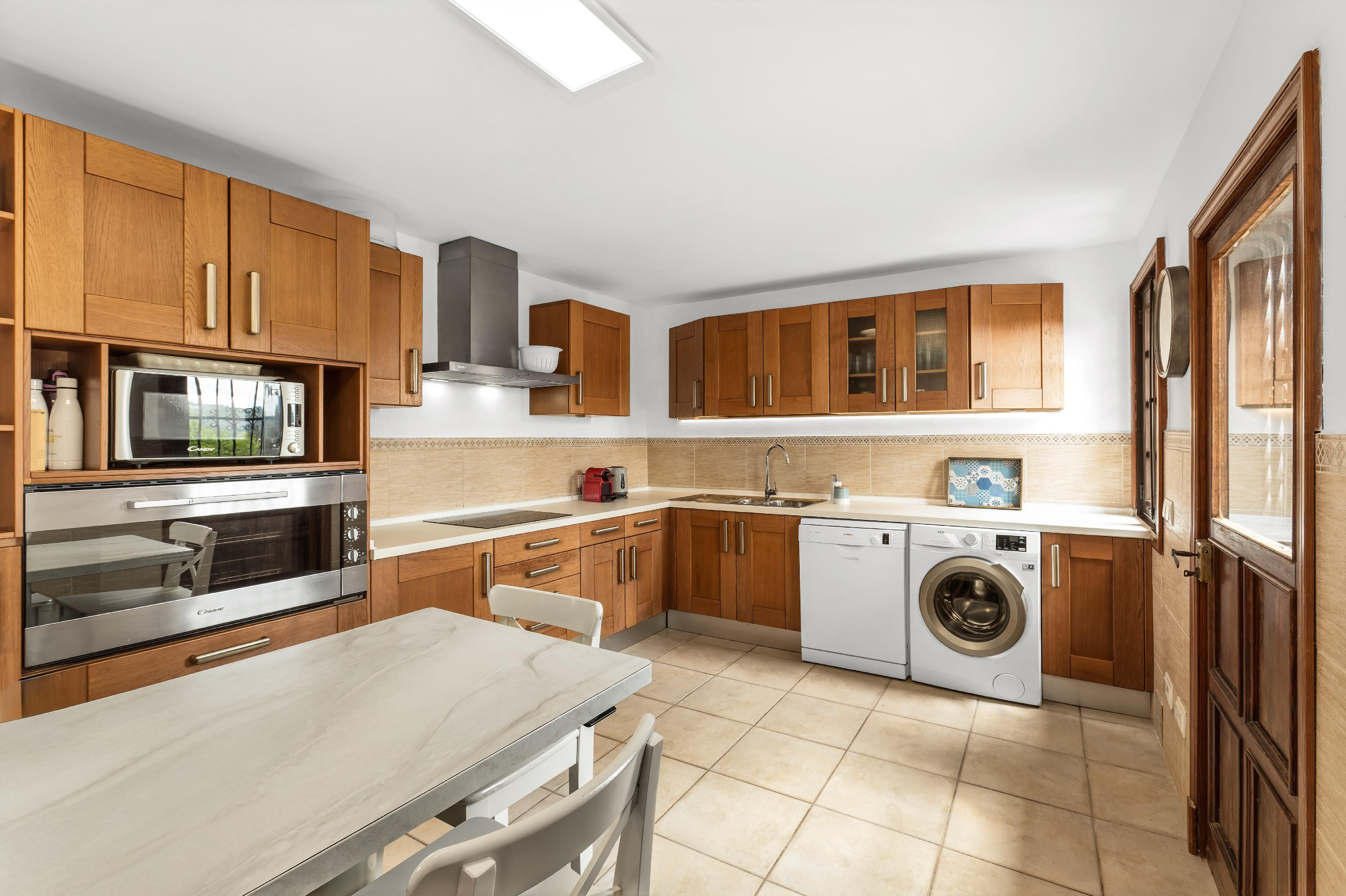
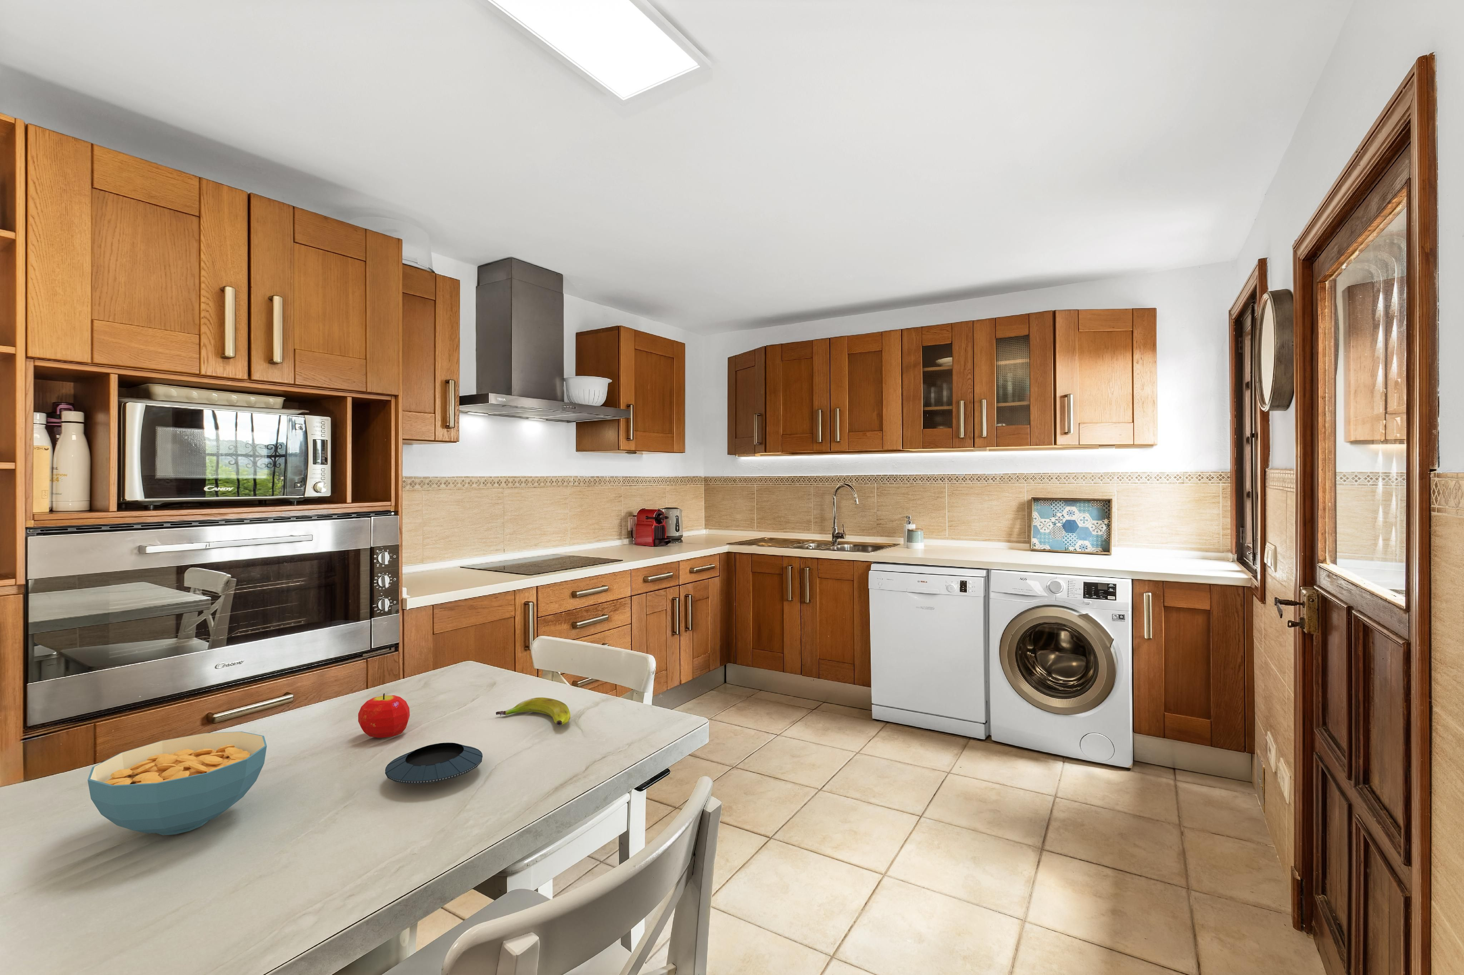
+ banana [496,696,571,726]
+ saucer [385,742,483,785]
+ cereal bowl [87,731,268,836]
+ fruit [358,693,410,738]
